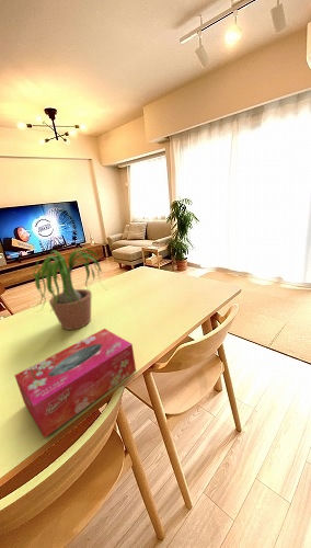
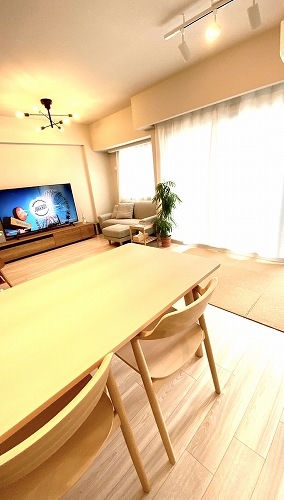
- tissue box [13,328,137,439]
- potted plant [32,247,107,331]
